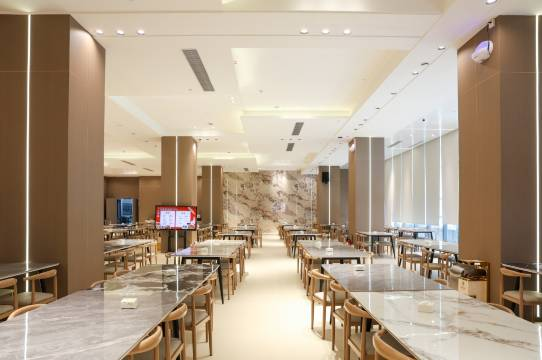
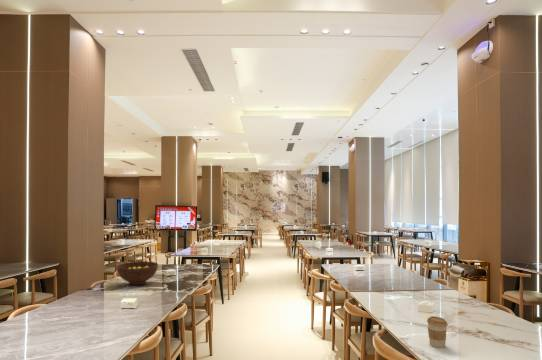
+ coffee cup [426,315,449,349]
+ fruit bowl [115,260,159,286]
